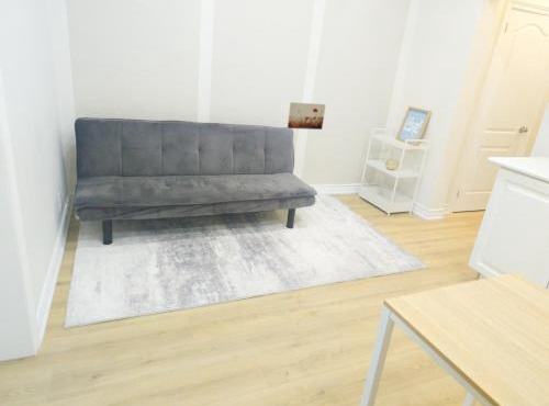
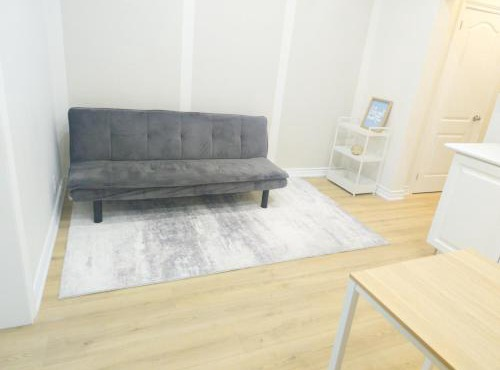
- wall art [287,101,326,131]
